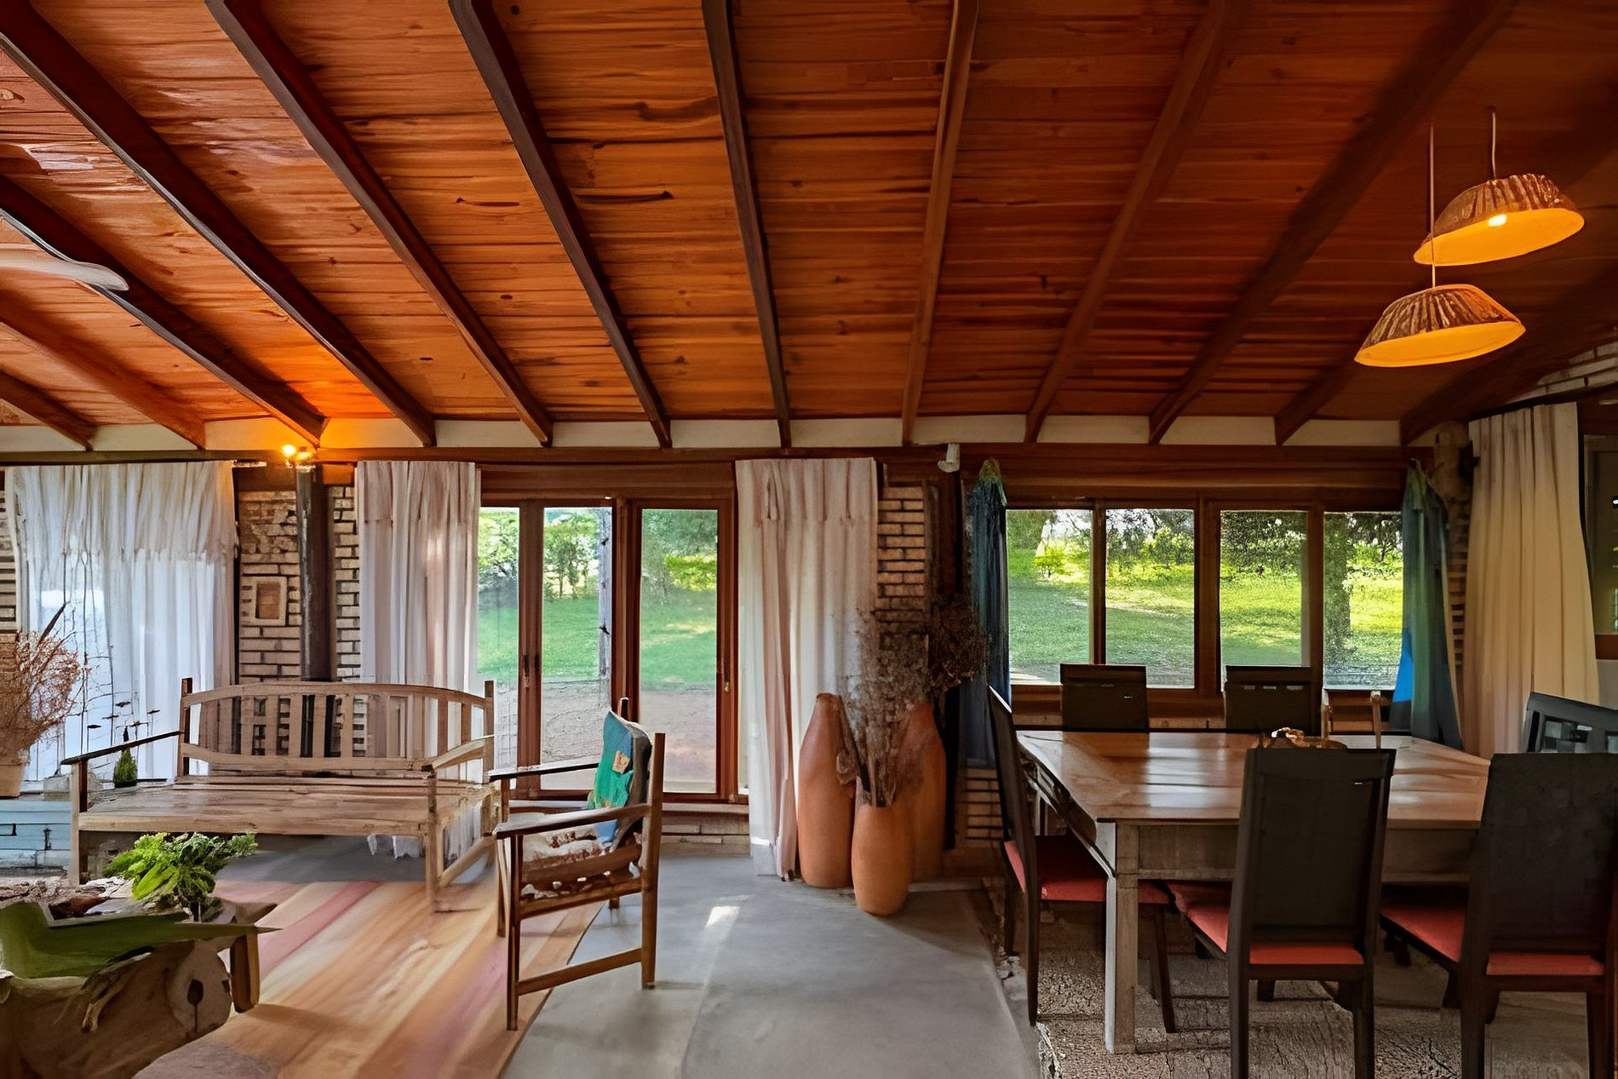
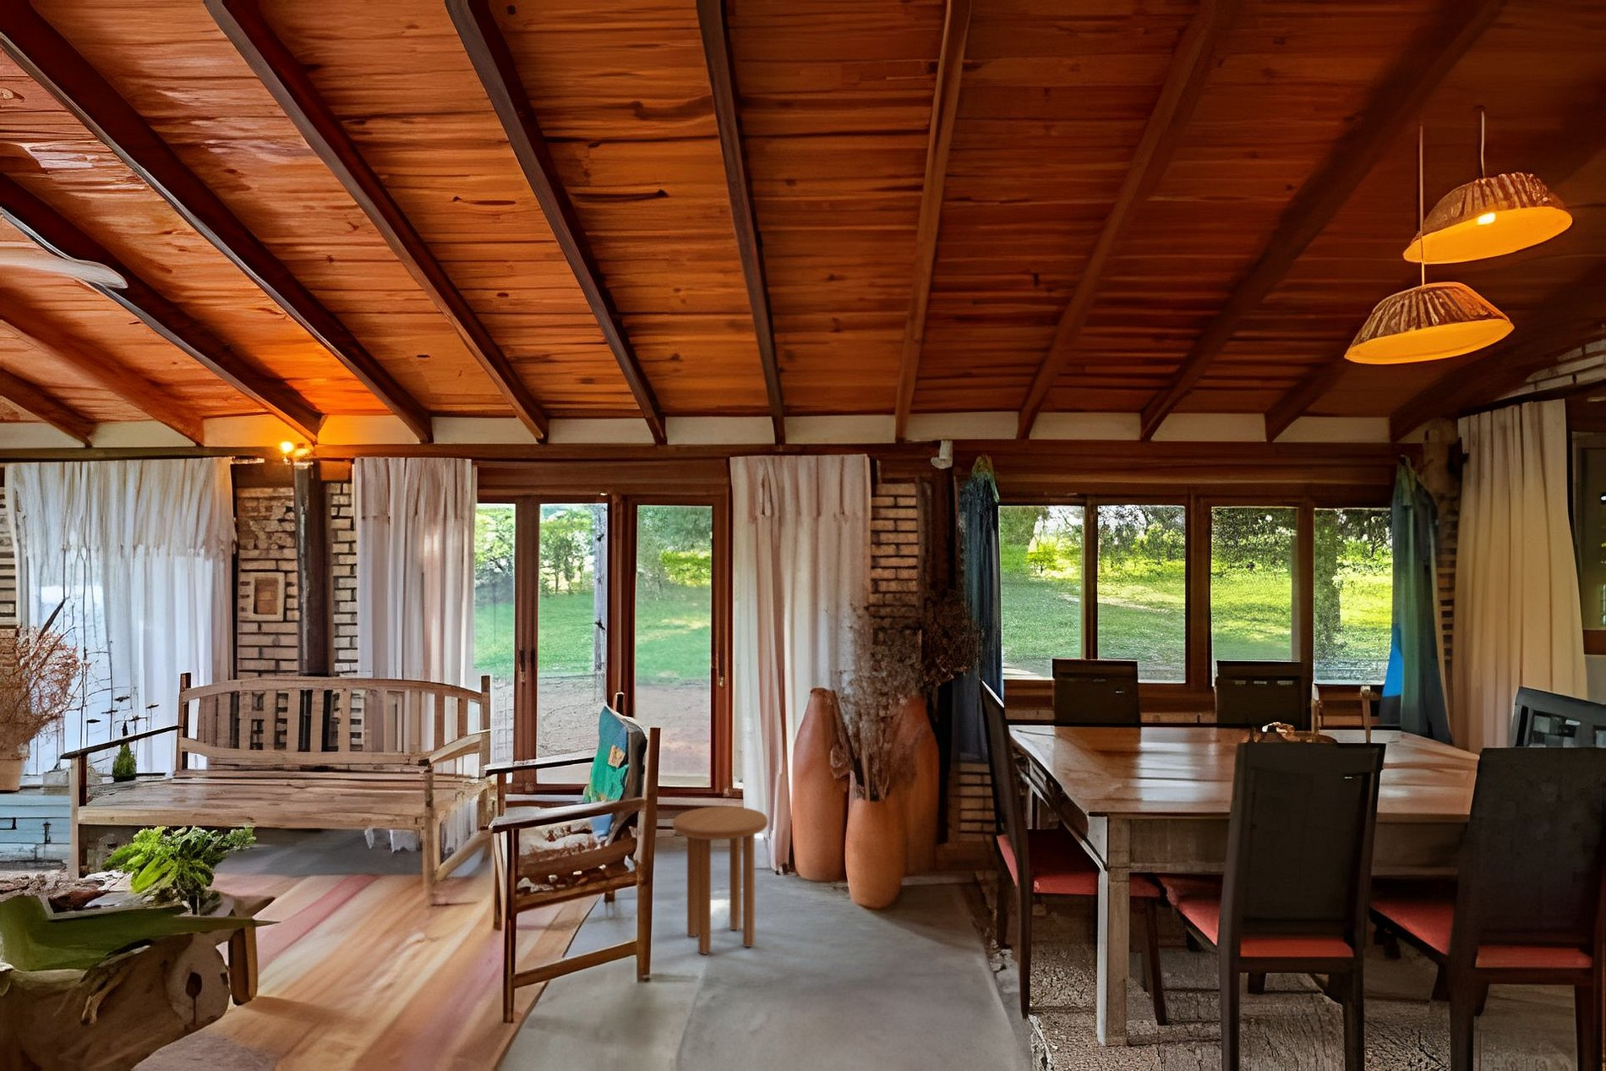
+ side table [672,806,768,955]
